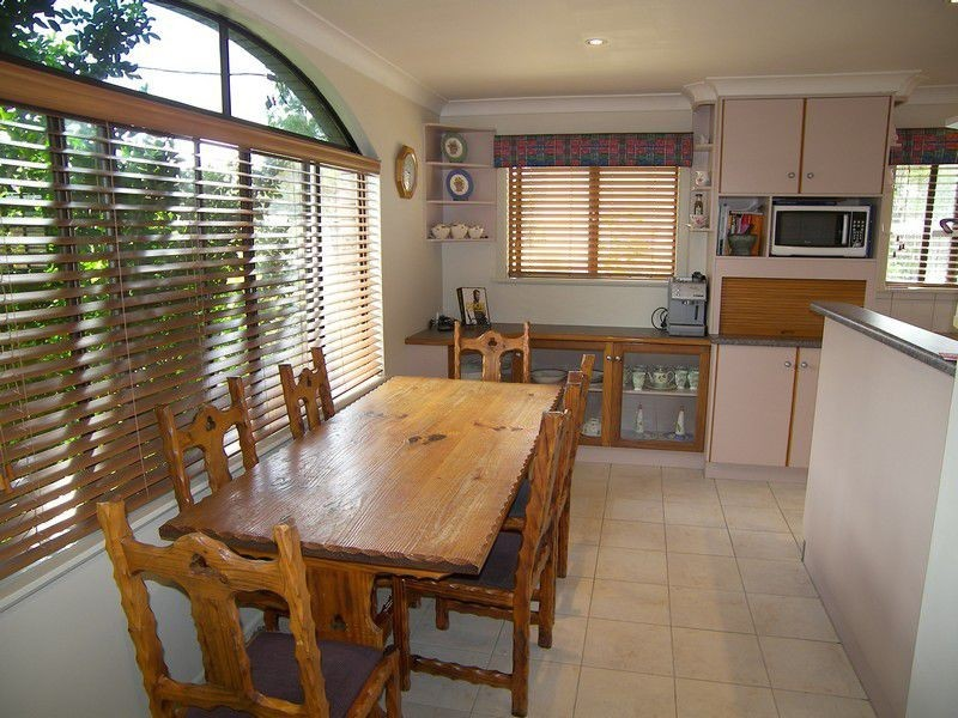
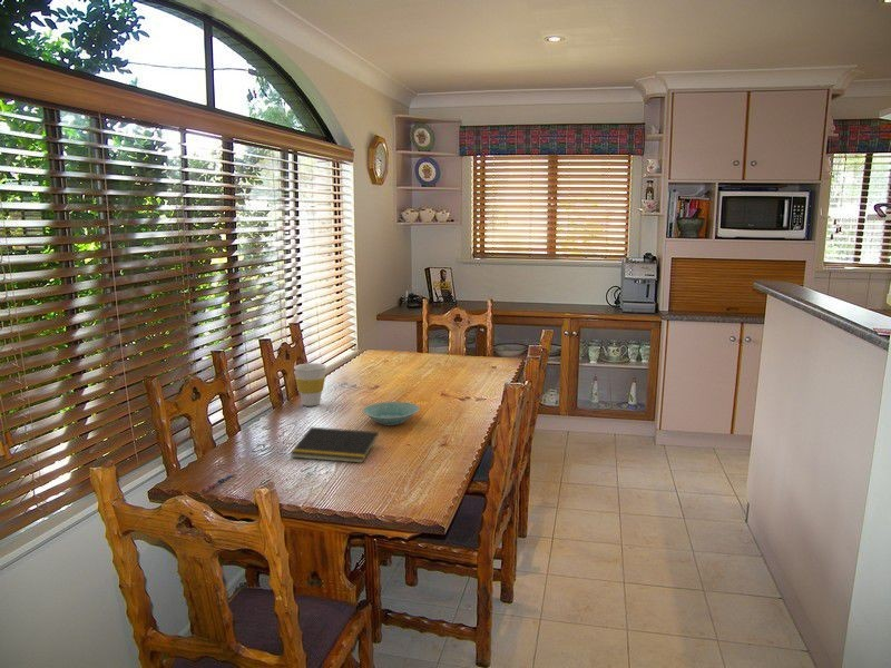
+ notepad [290,426,380,464]
+ bowl [362,401,421,426]
+ pen [199,472,236,493]
+ cup [293,362,327,407]
